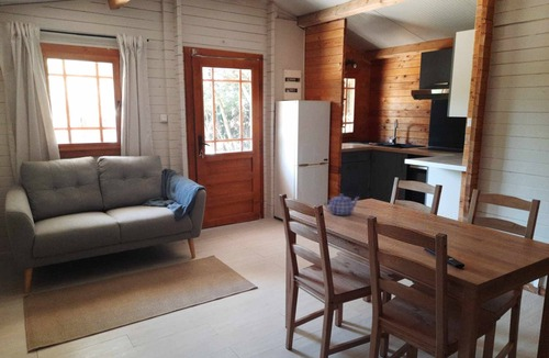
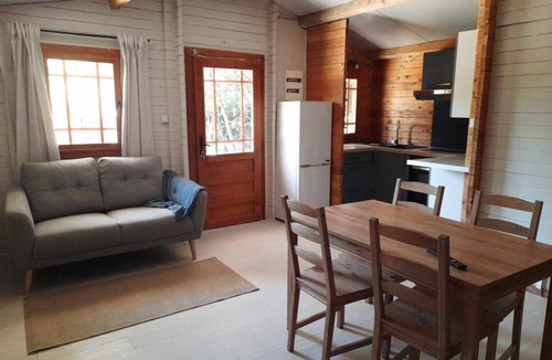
- teapot [323,193,361,216]
